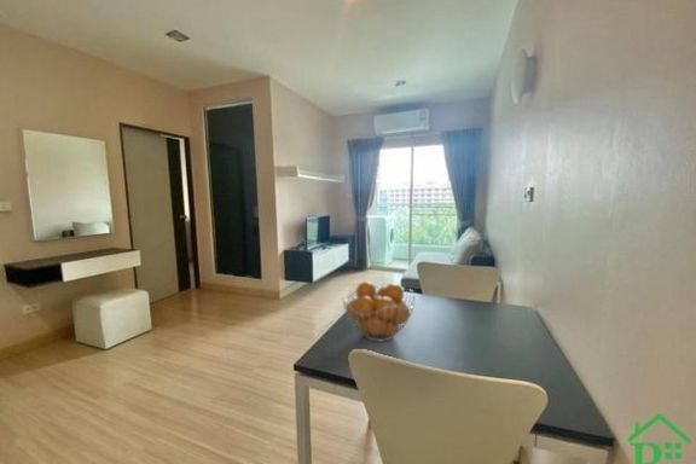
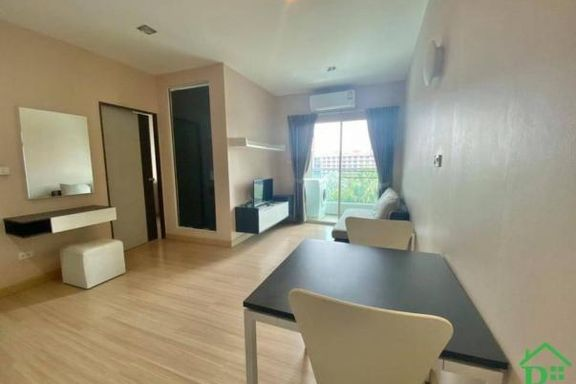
- fruit basket [341,280,416,343]
